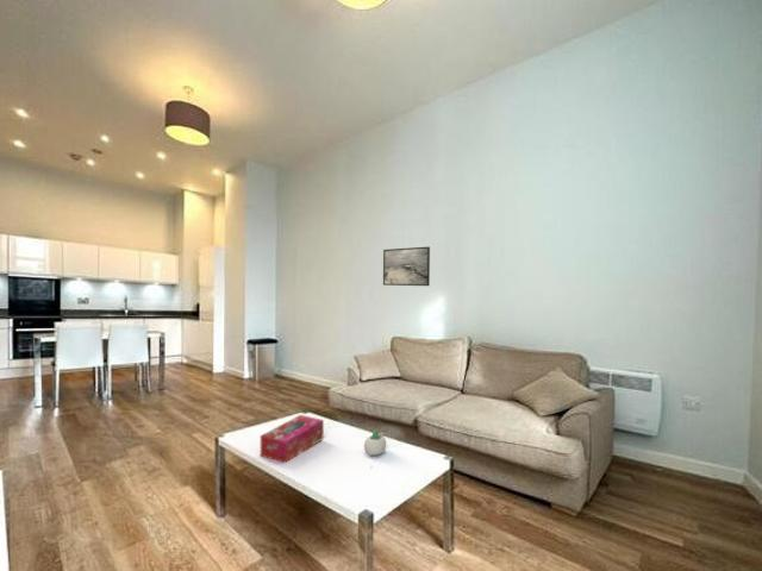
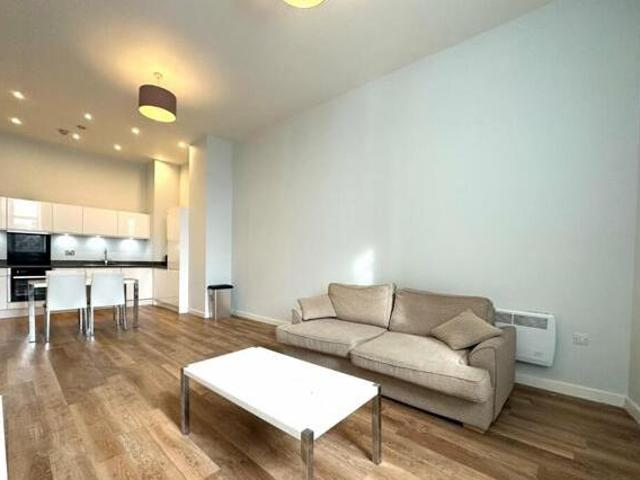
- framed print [382,245,431,287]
- succulent planter [363,429,387,457]
- tissue box [260,414,325,464]
